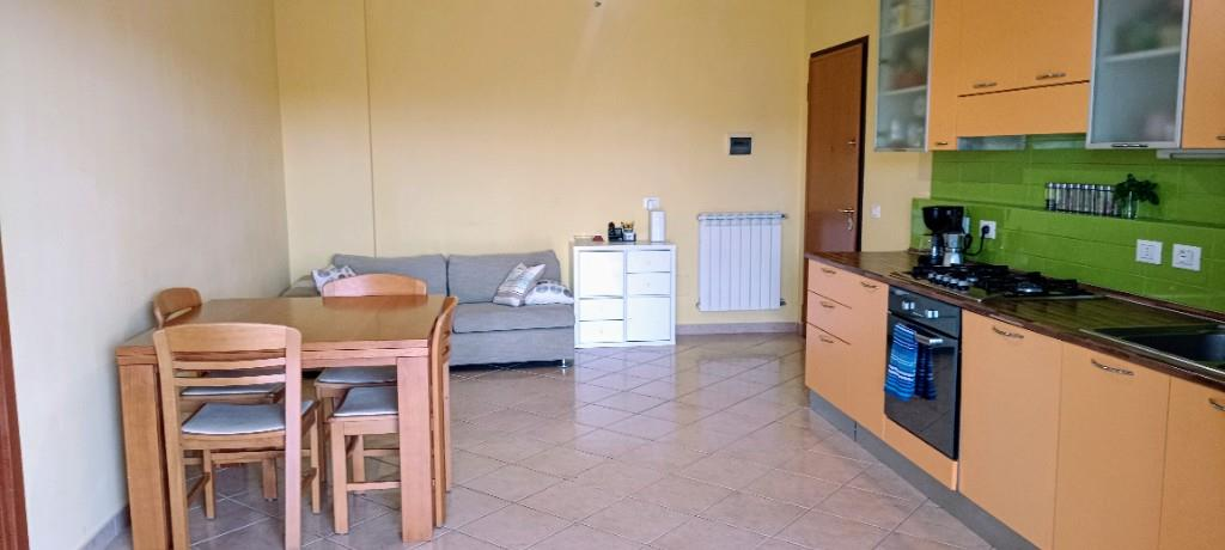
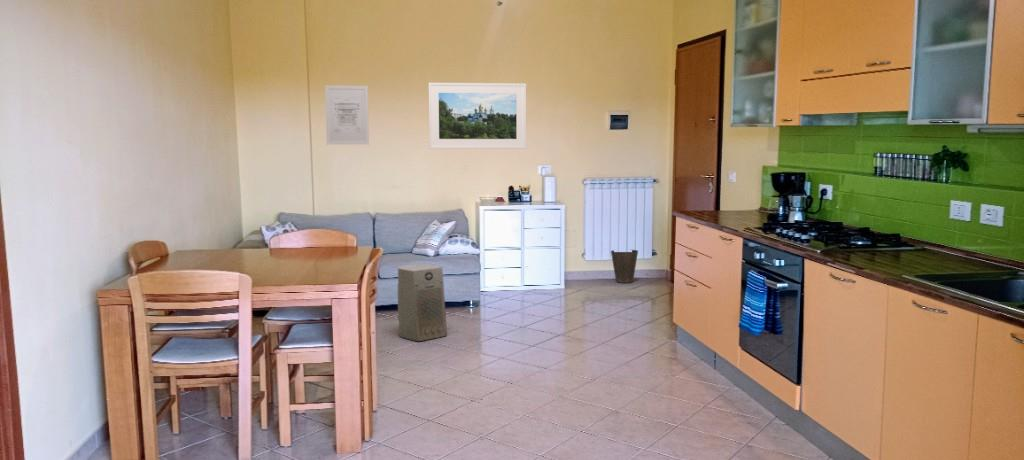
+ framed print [427,82,527,150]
+ fan [397,263,448,342]
+ waste basket [610,249,639,284]
+ wall art [324,84,370,145]
